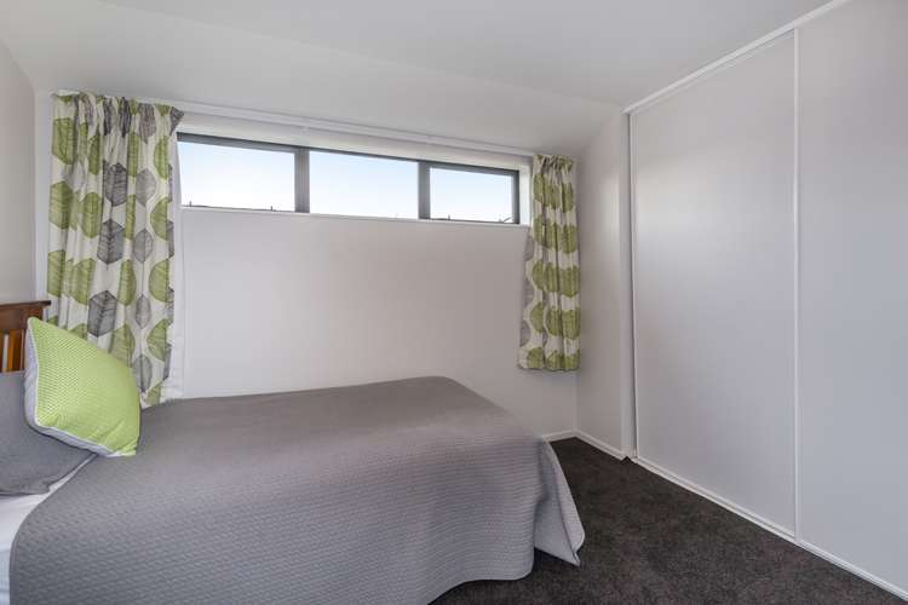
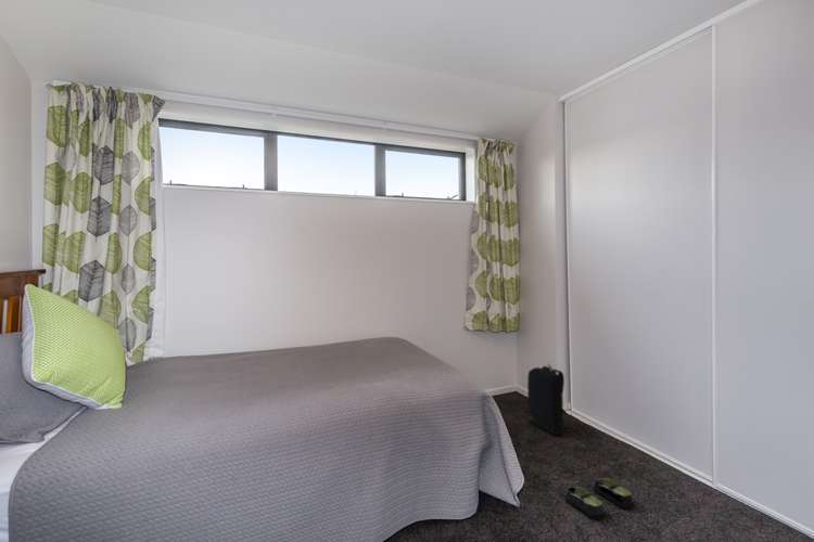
+ backpack [526,363,570,436]
+ slippers [564,477,635,521]
